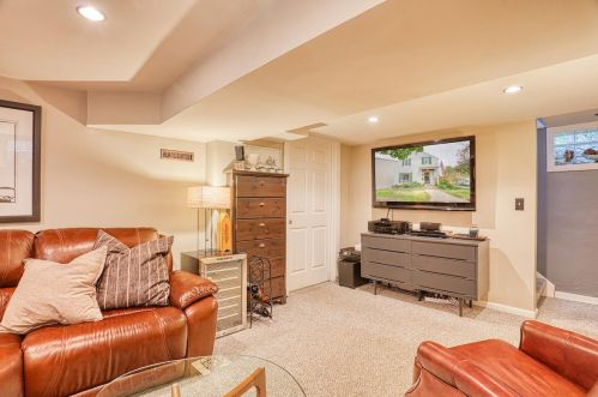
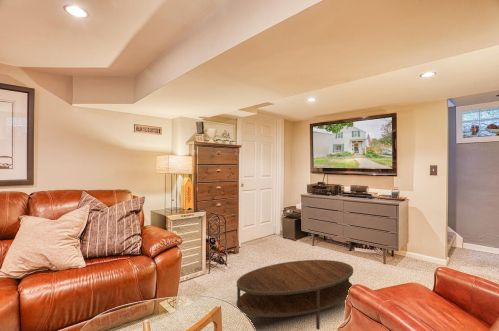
+ coffee table [236,259,354,330]
